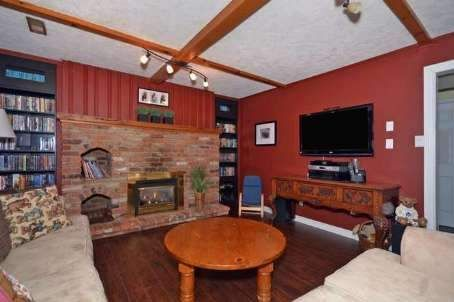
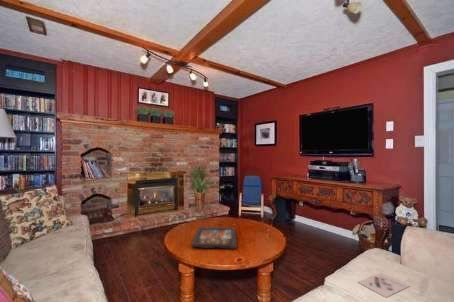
+ architectural model [357,272,411,298]
+ decorative tray [190,225,238,250]
